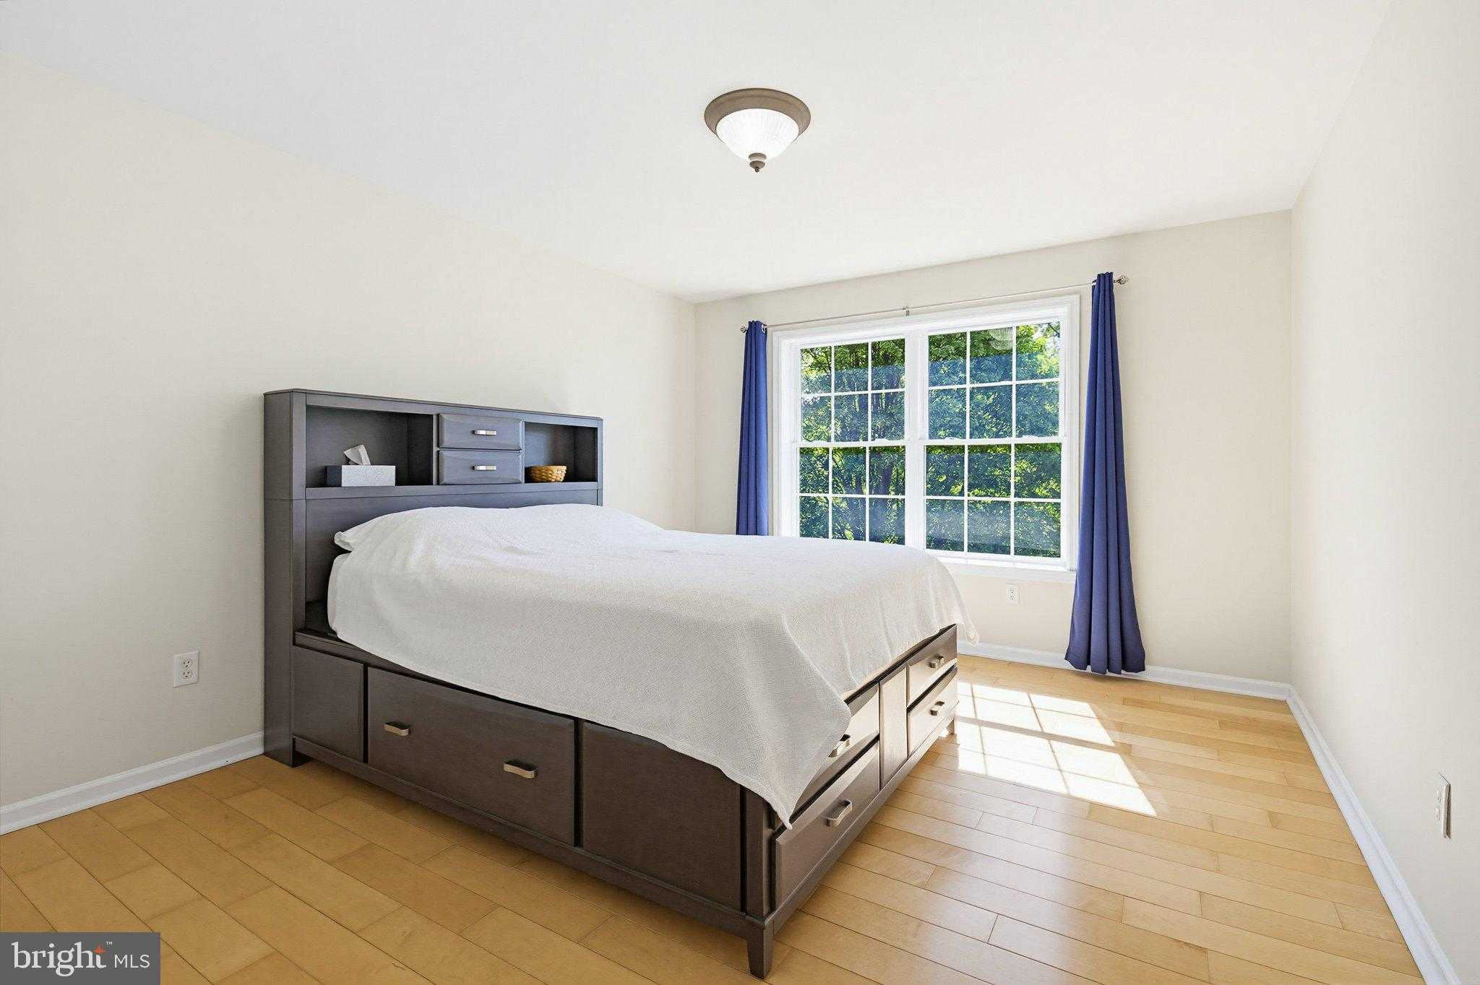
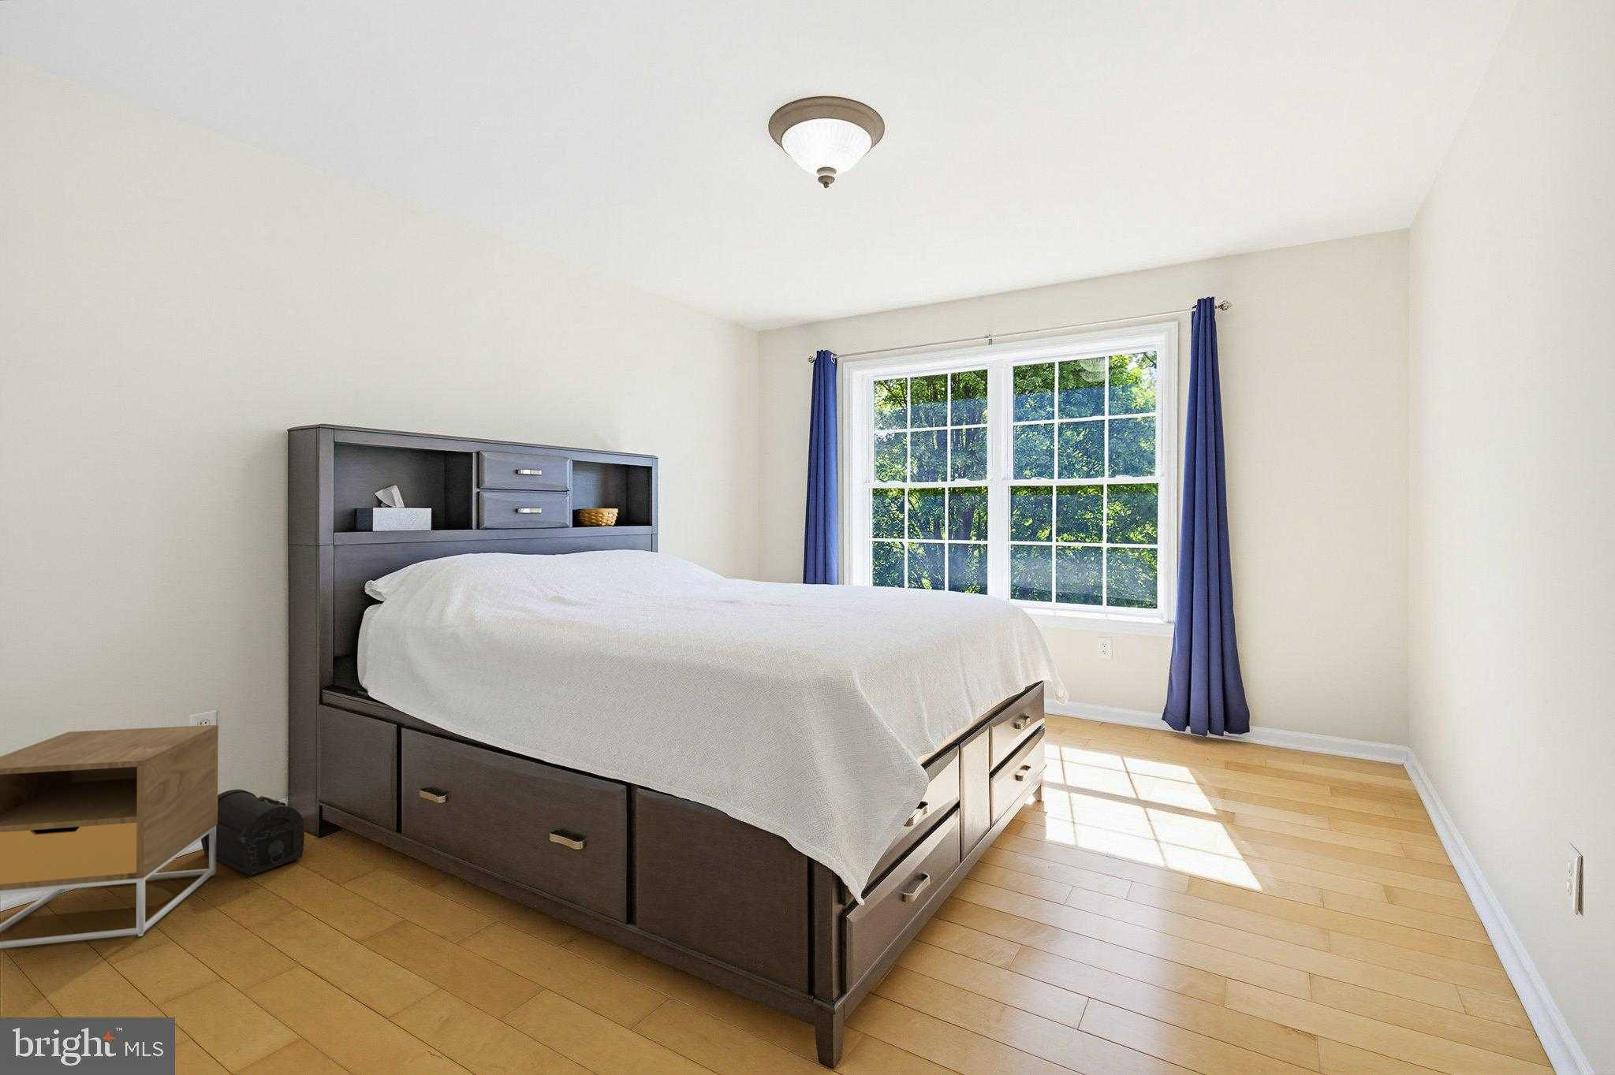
+ nightstand [0,725,220,949]
+ treasure chest [200,789,305,877]
